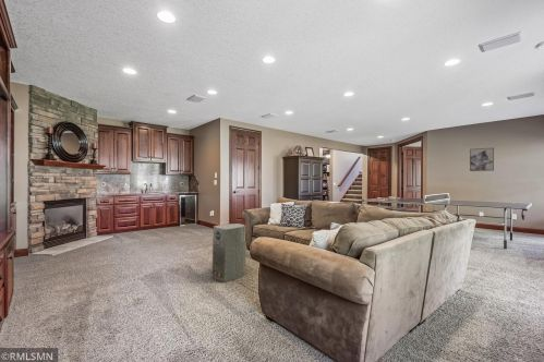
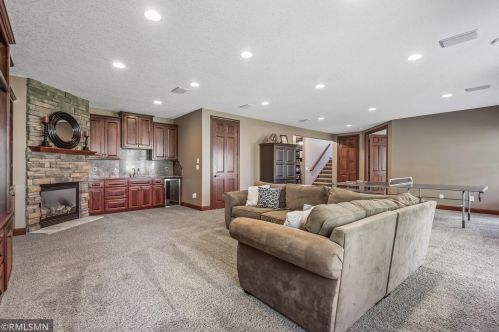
- air purifier [210,222,247,283]
- wall art [469,147,495,172]
